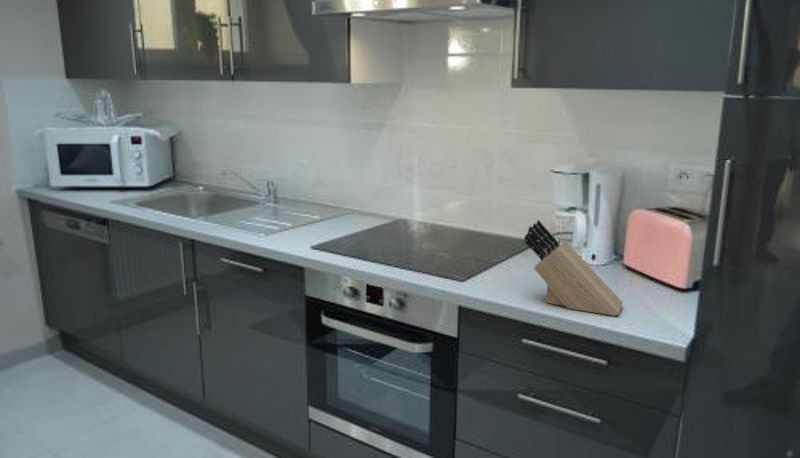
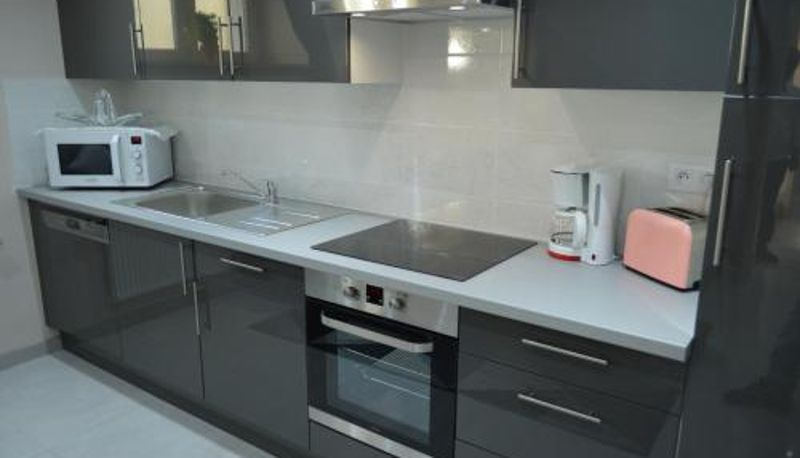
- knife block [523,219,624,317]
